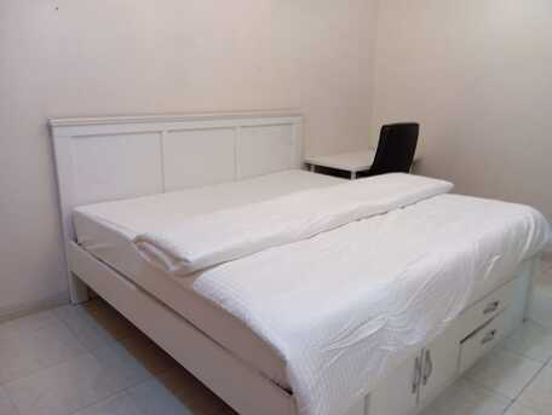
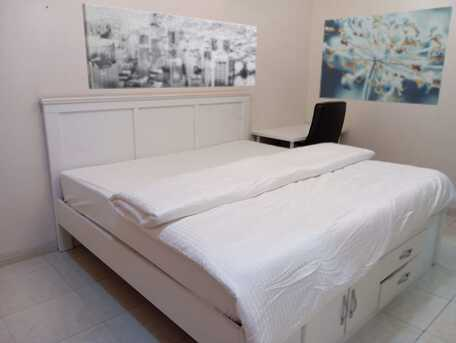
+ wall art [318,5,454,106]
+ wall art [81,2,258,90]
